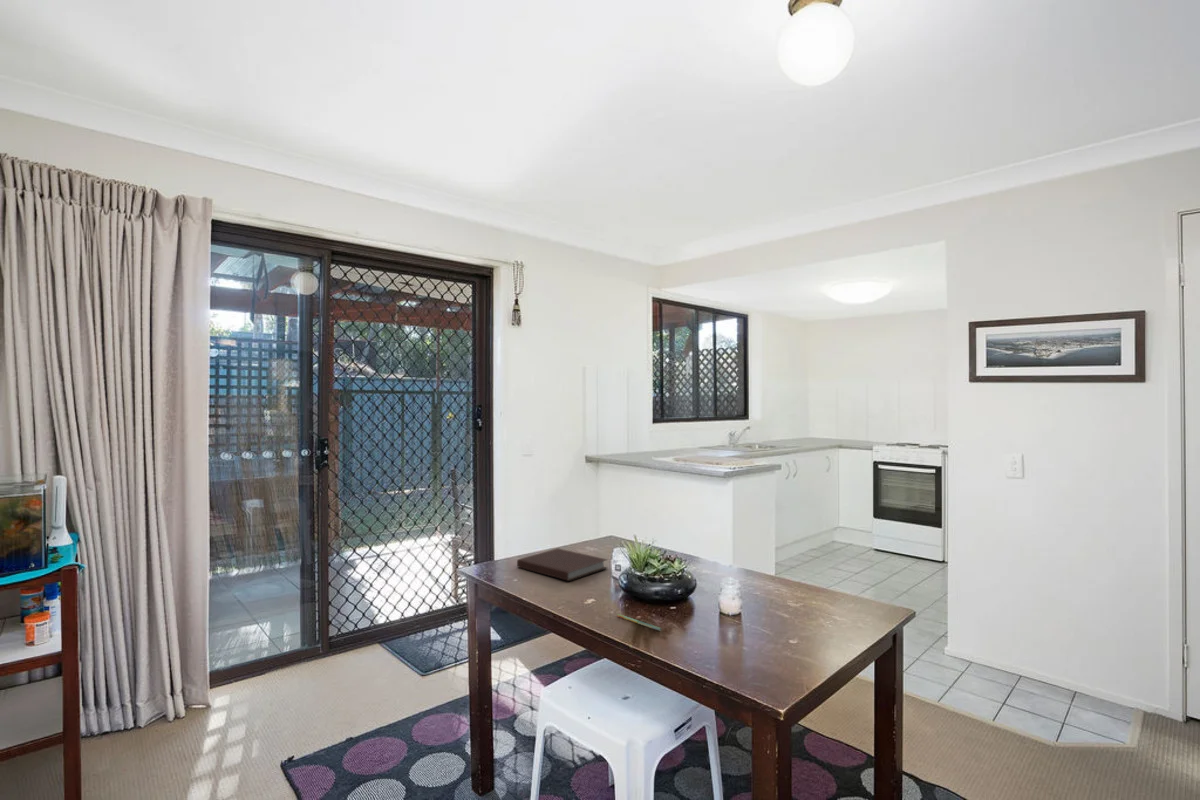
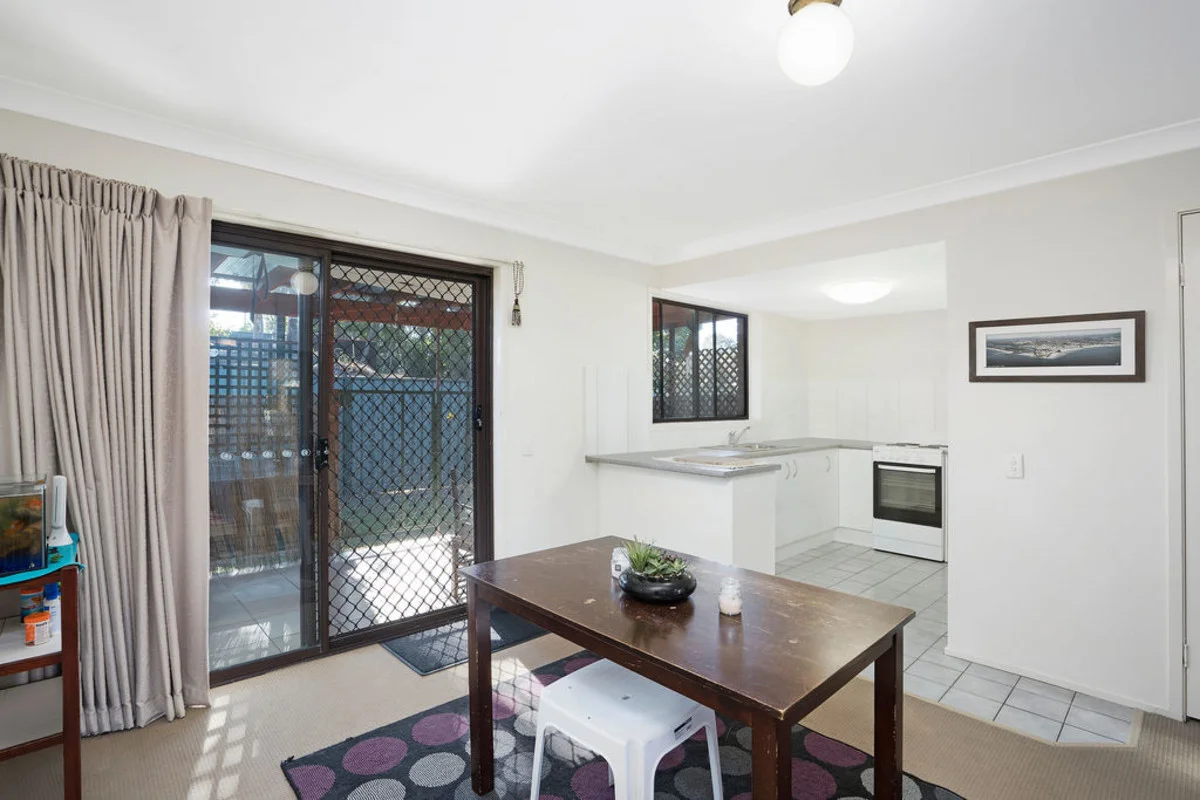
- pen [616,613,662,632]
- notebook [516,547,609,582]
